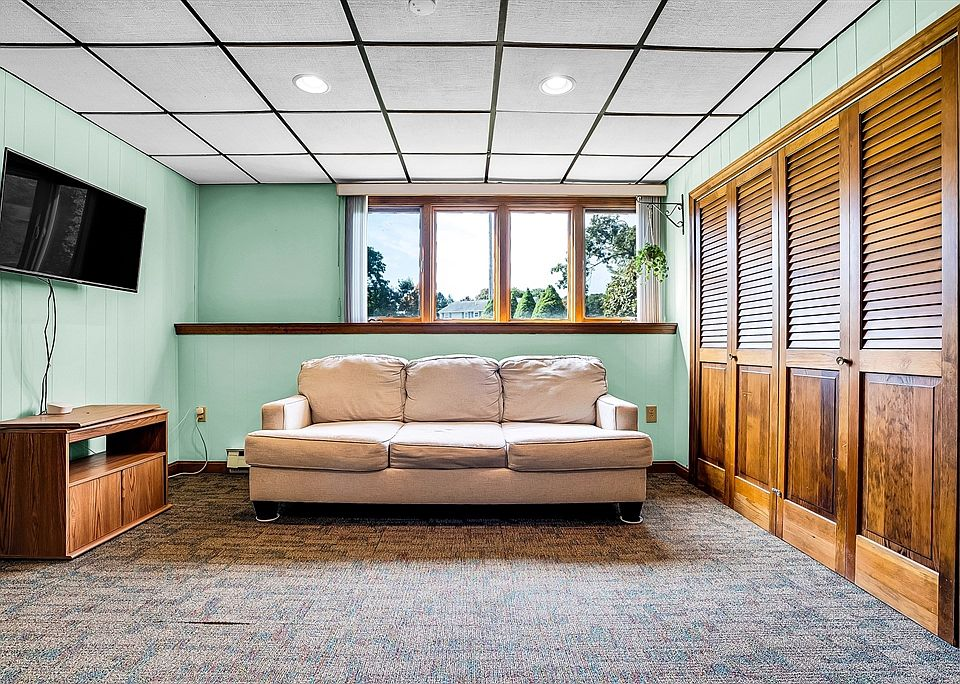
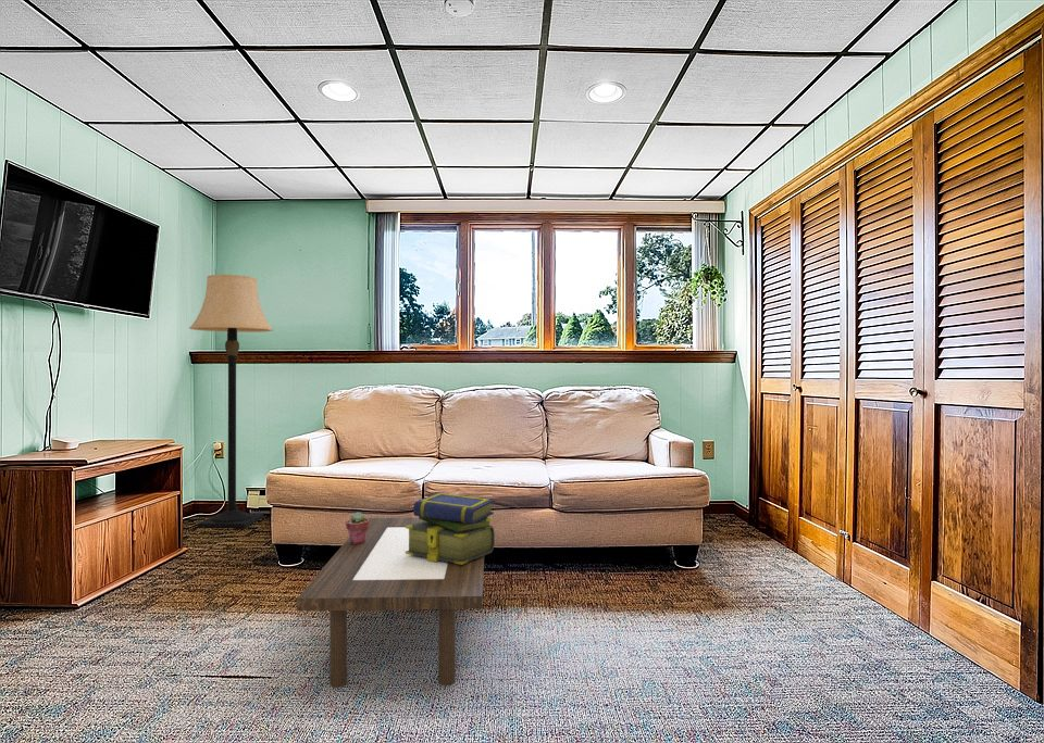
+ potted succulent [345,512,369,544]
+ coffee table [296,517,485,689]
+ stack of books [406,492,496,565]
+ lamp [188,274,274,529]
